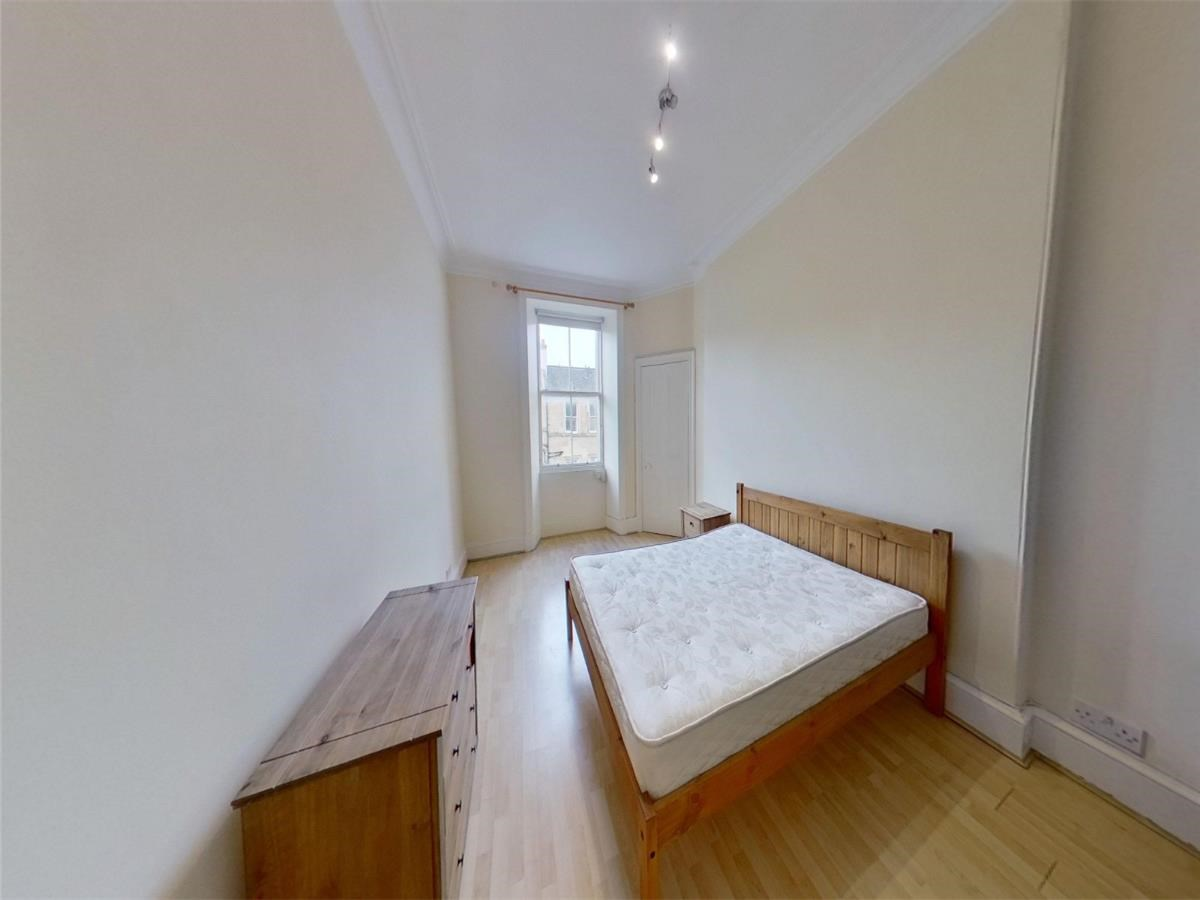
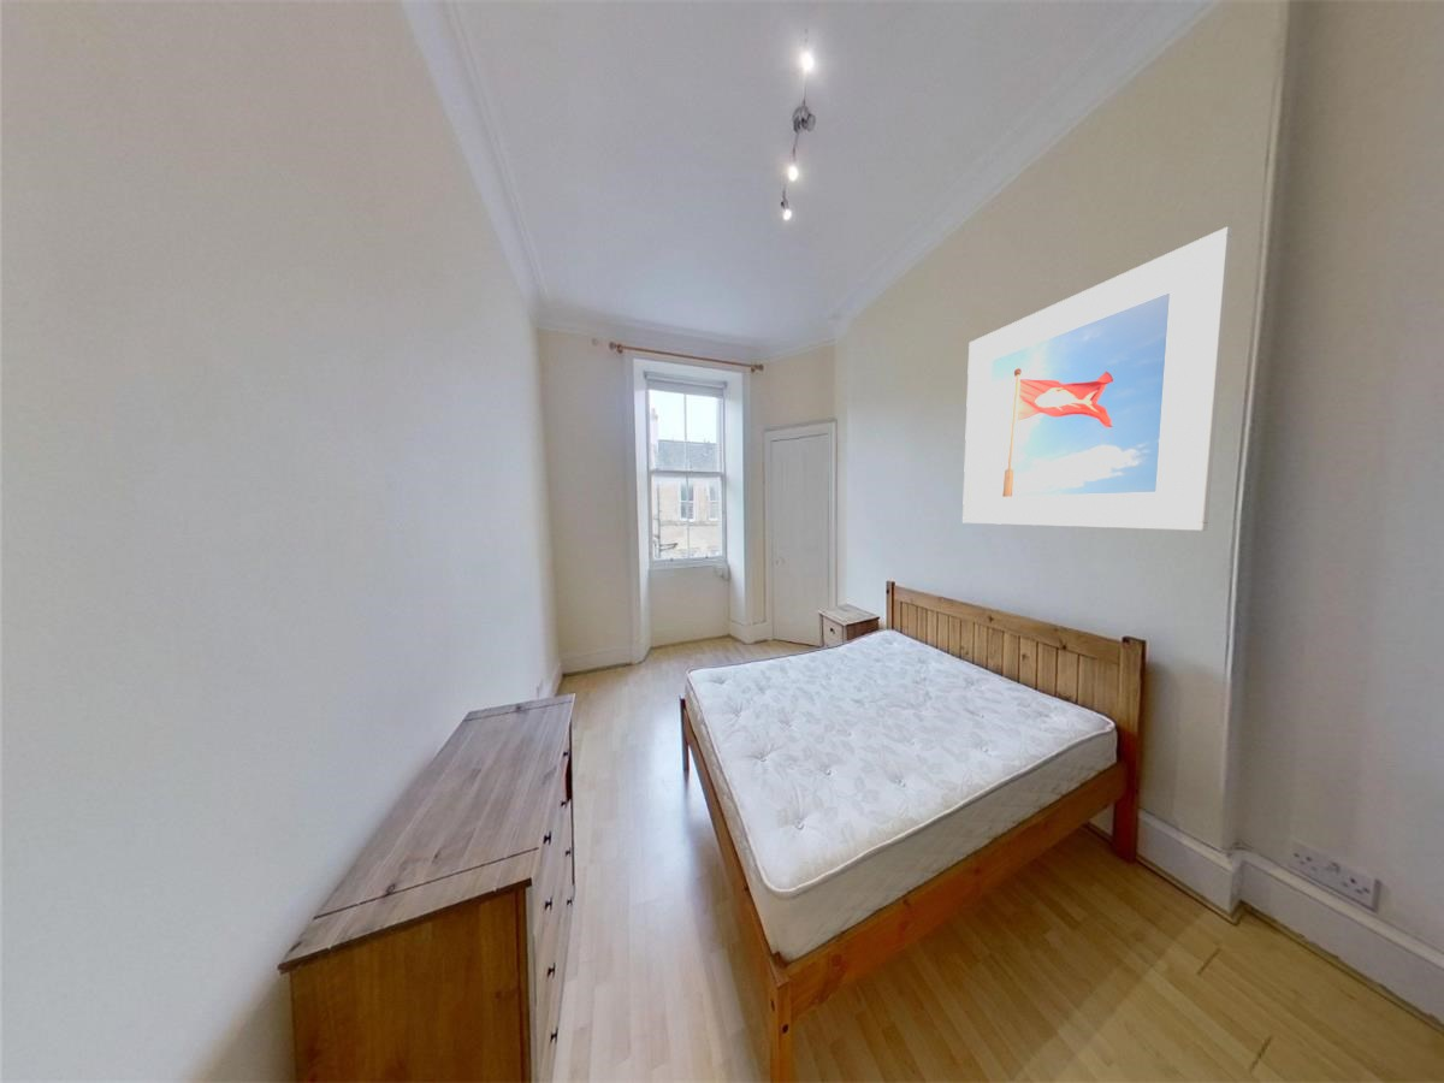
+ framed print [961,226,1233,532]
